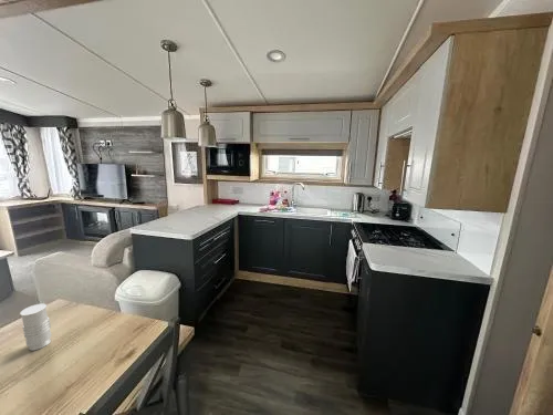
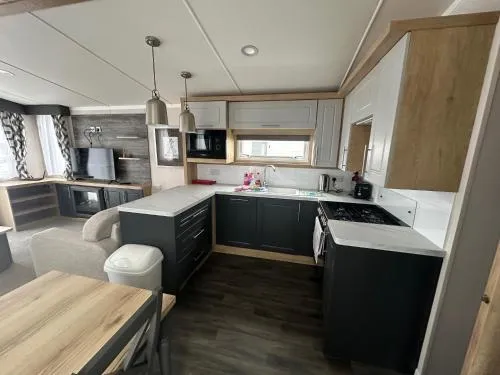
- candle [19,303,53,352]
